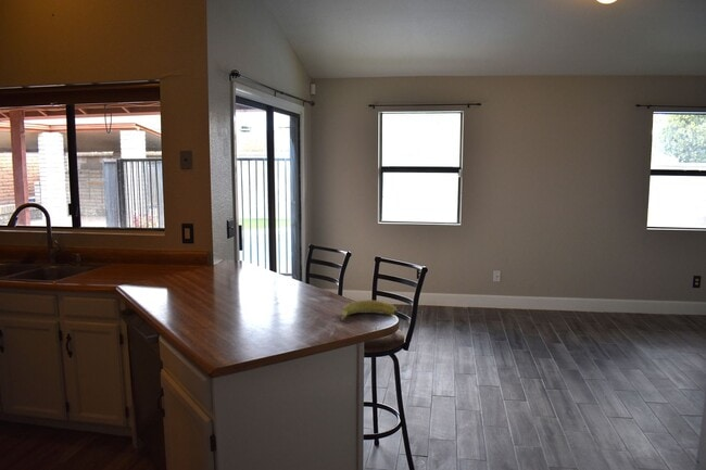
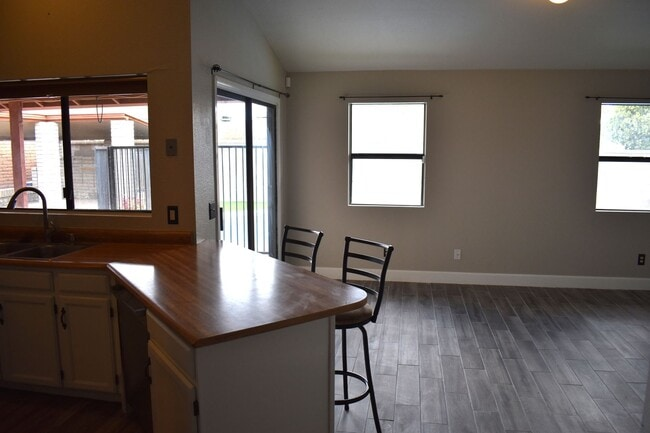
- banana [340,300,399,321]
